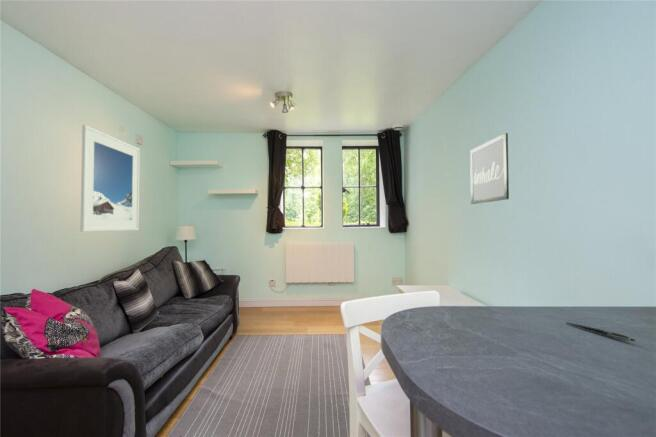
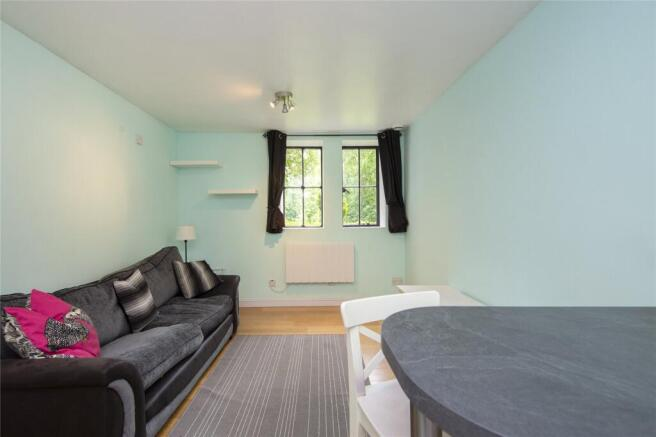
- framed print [79,124,141,233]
- pen [565,321,636,342]
- wall art [469,132,510,205]
